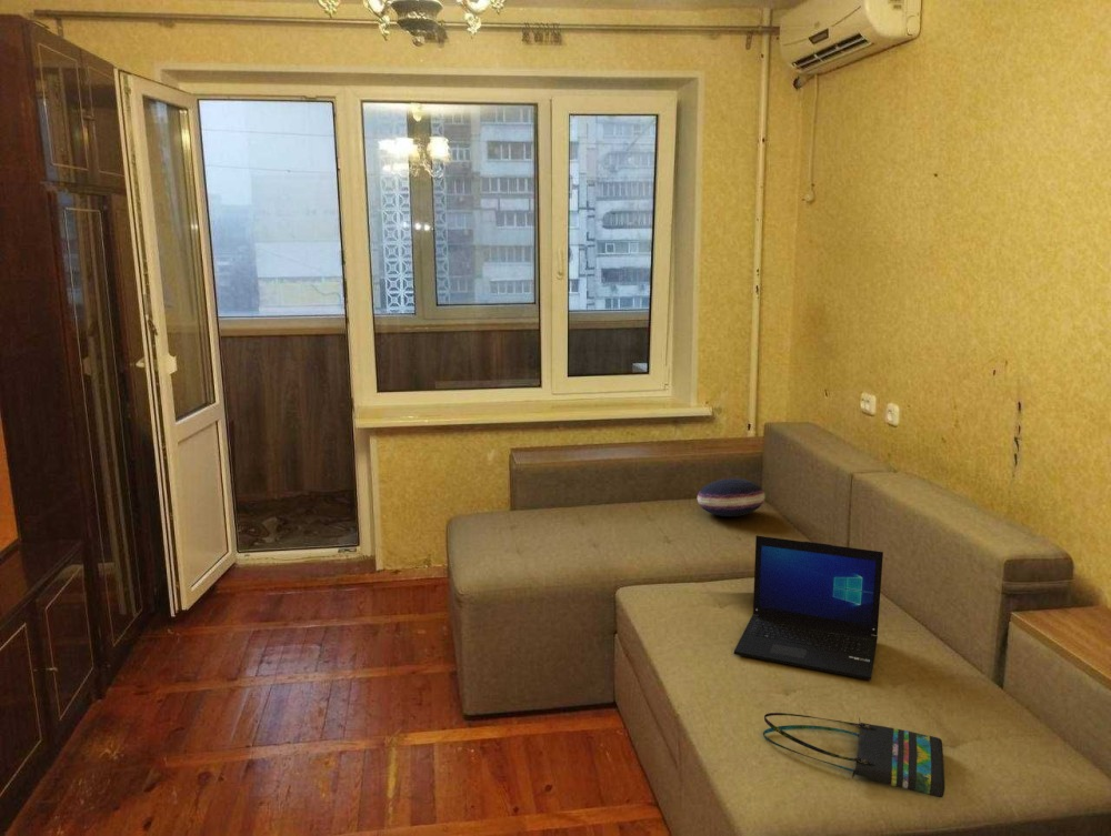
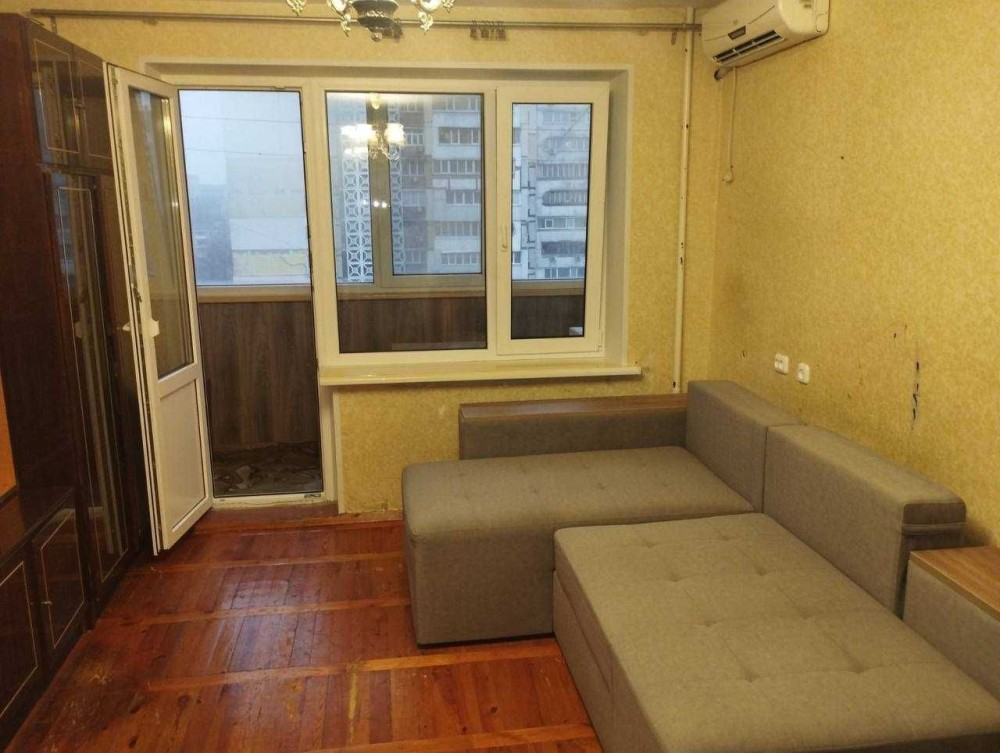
- laptop [733,535,884,682]
- cushion [697,477,767,517]
- tote bag [762,712,945,798]
